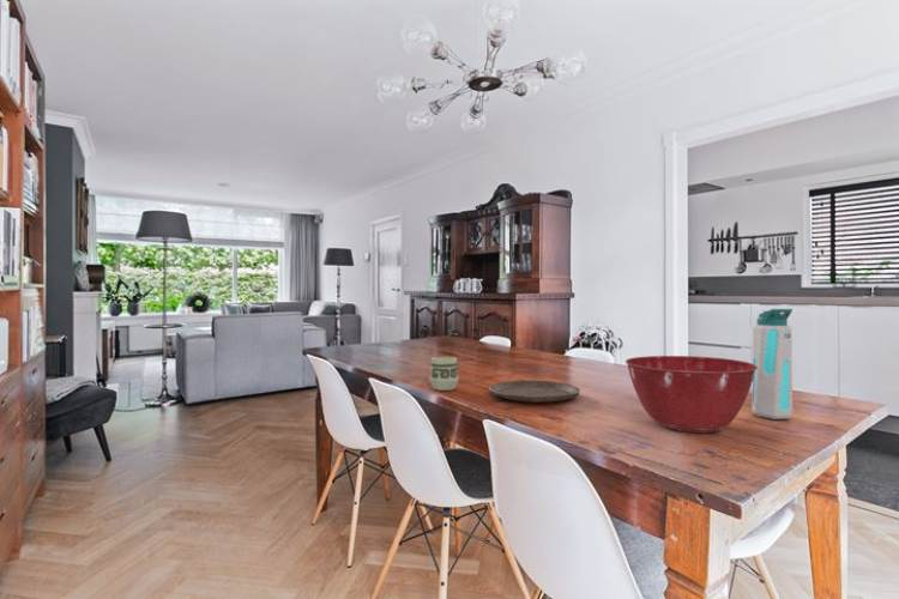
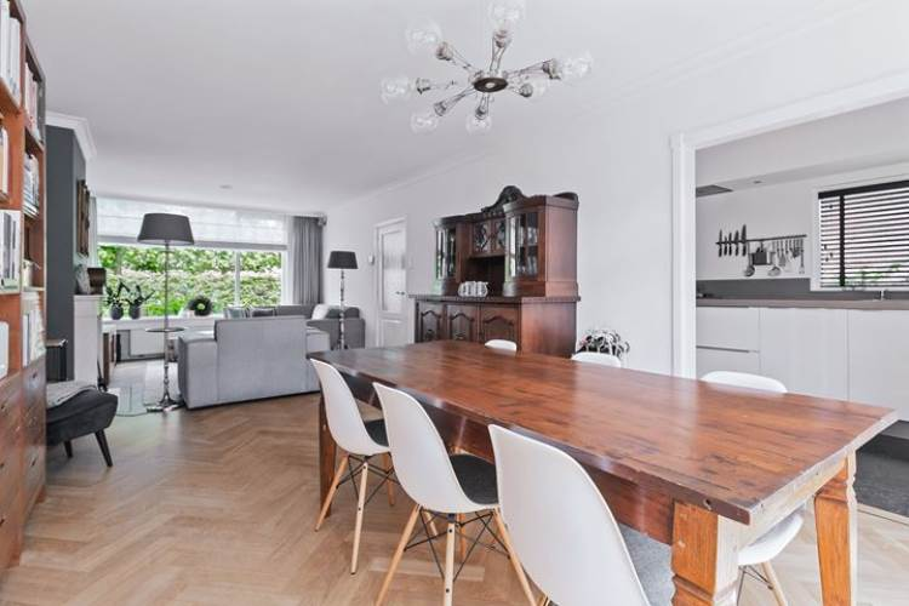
- mixing bowl [625,355,758,434]
- plate [488,379,581,404]
- cup [429,356,460,392]
- water bottle [750,308,794,420]
